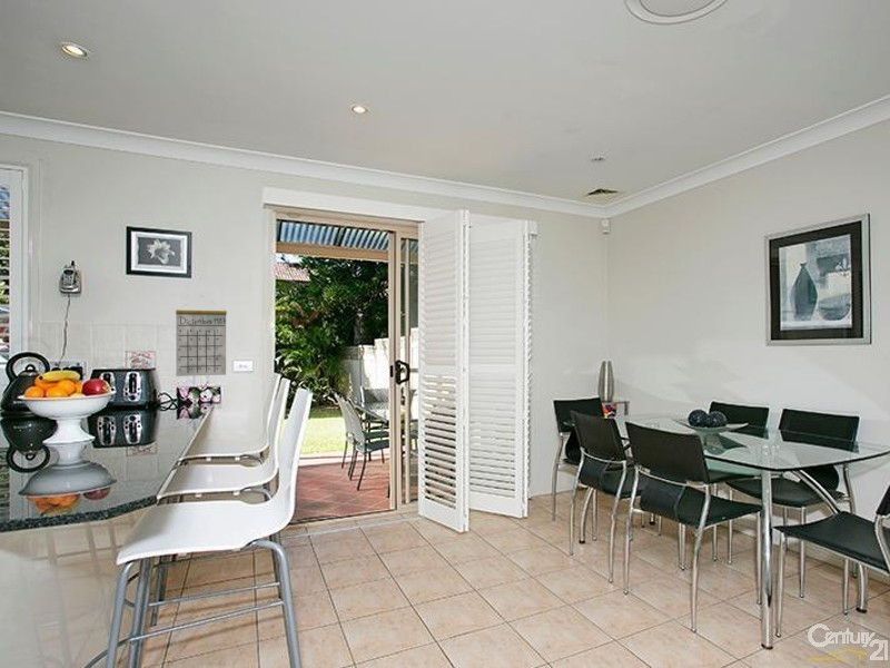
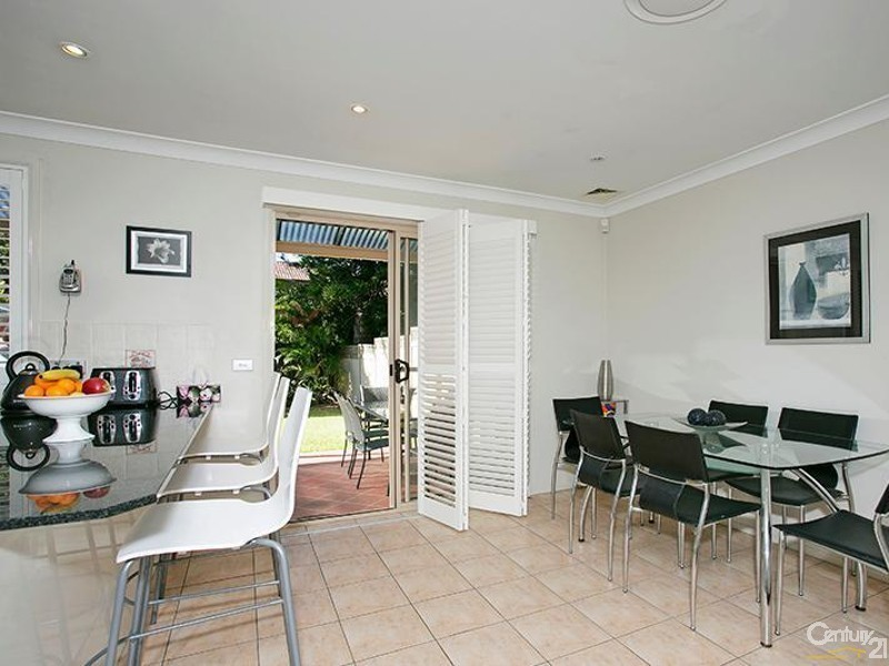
- calendar [175,294,228,377]
